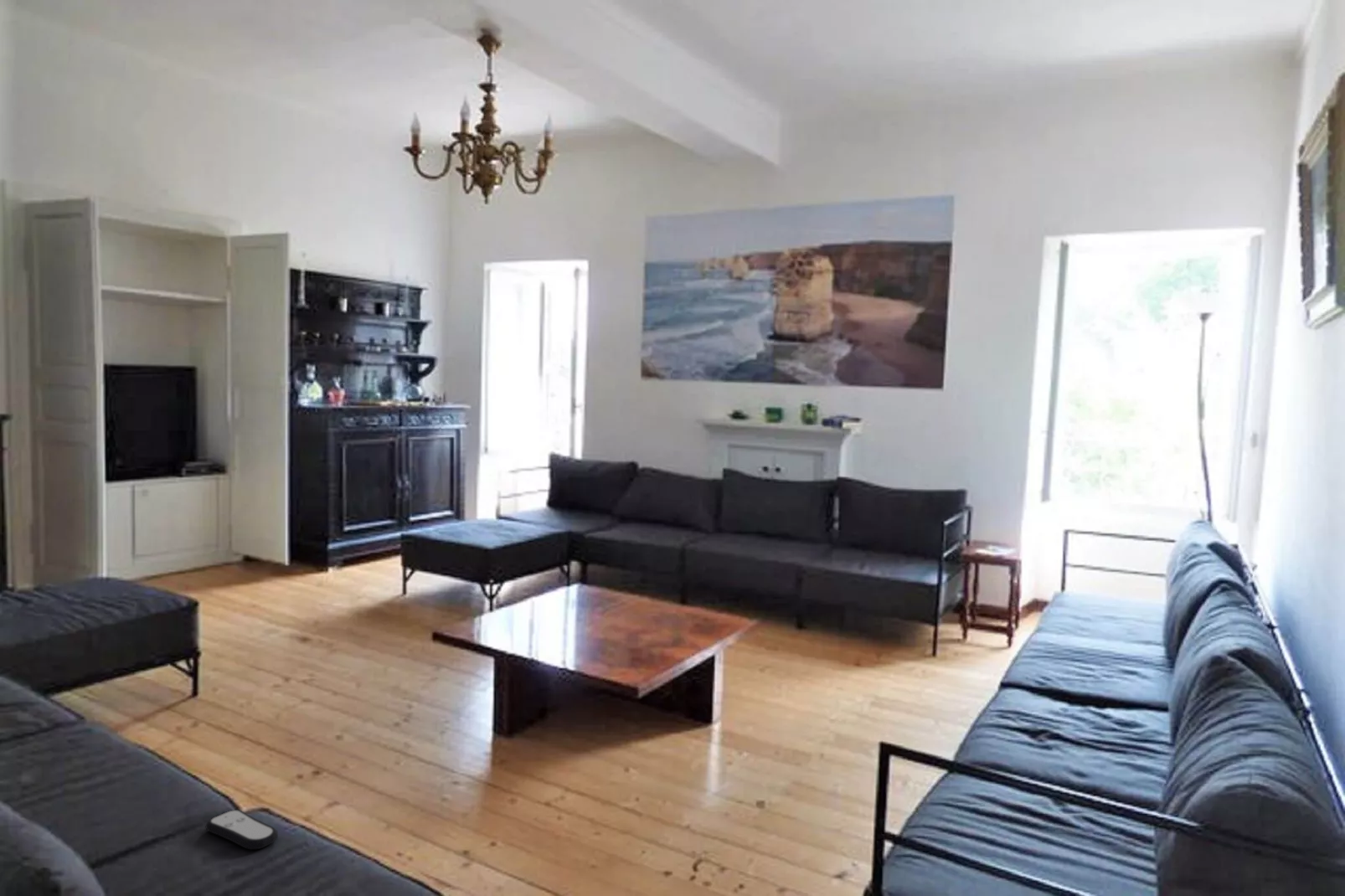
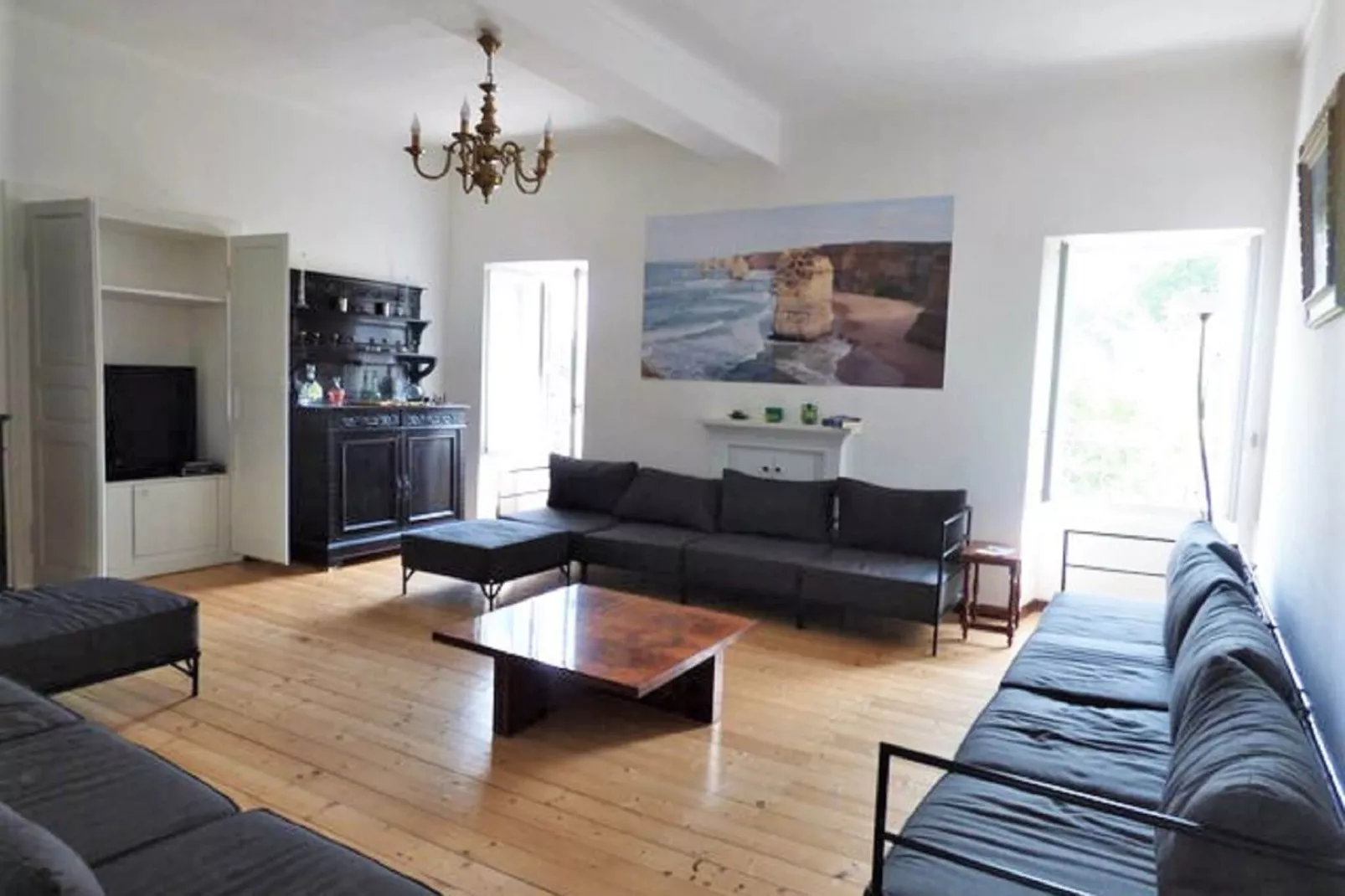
- remote control [205,809,279,851]
